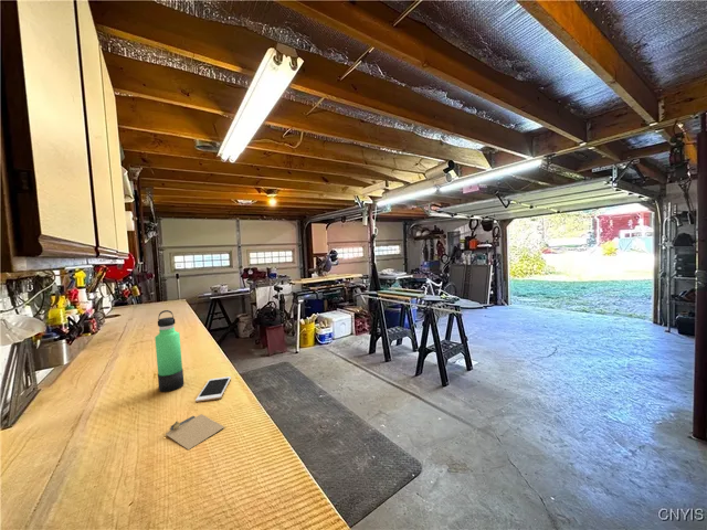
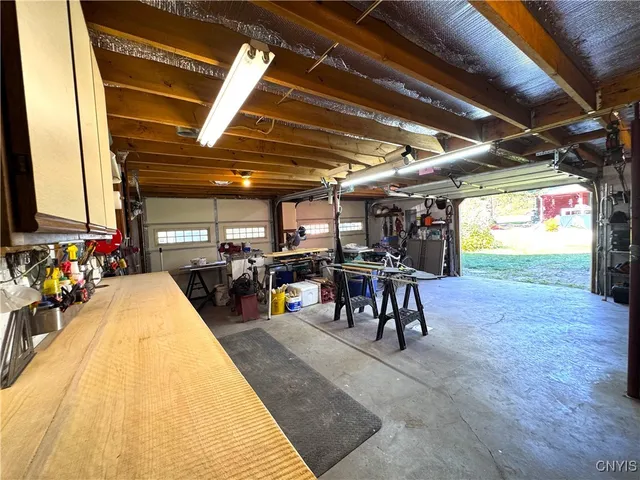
- cell phone [194,375,232,403]
- thermos bottle [154,309,184,393]
- clipboard [161,413,225,451]
